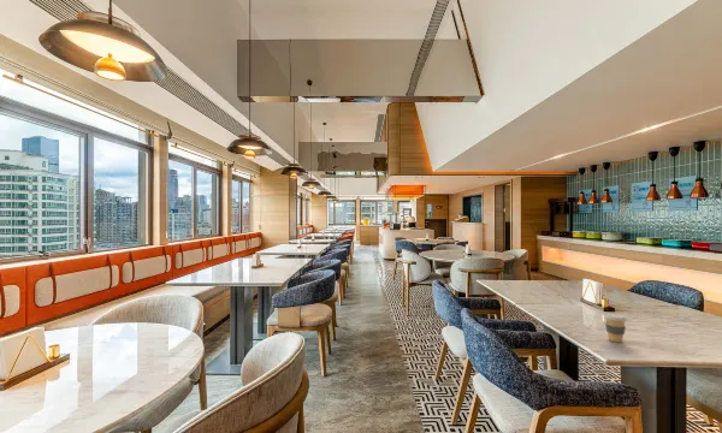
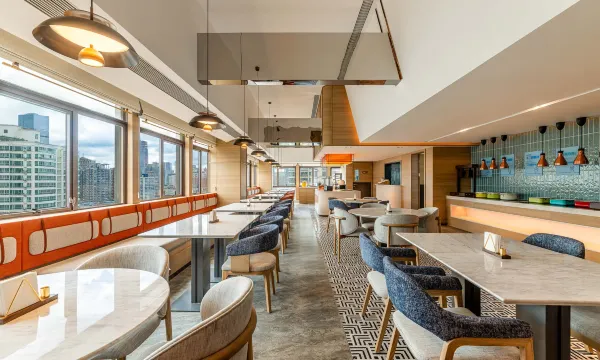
- coffee cup [603,312,628,344]
